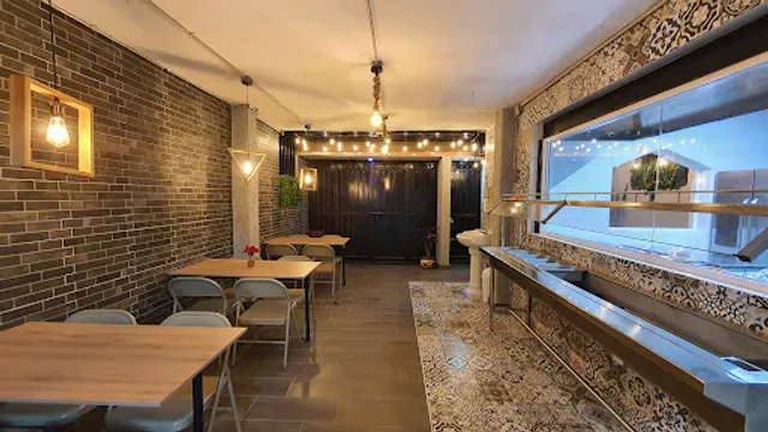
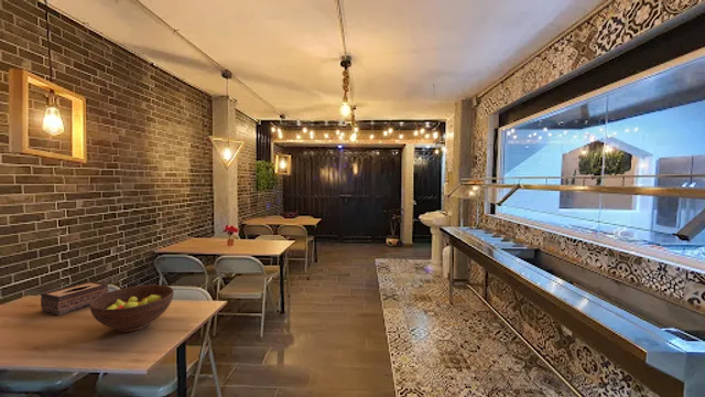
+ fruit bowl [88,283,175,333]
+ tissue box [40,280,109,316]
